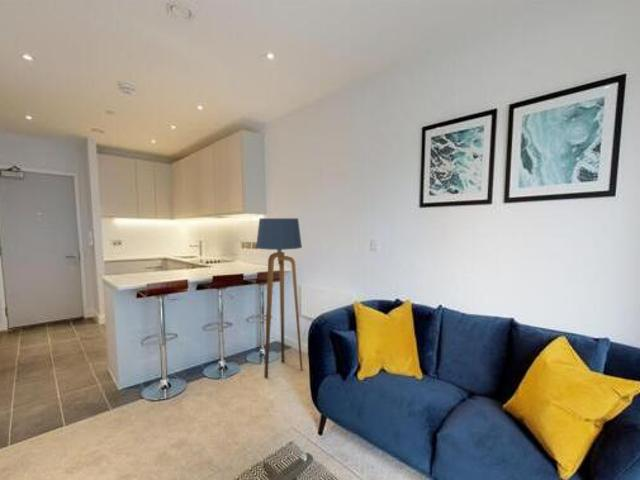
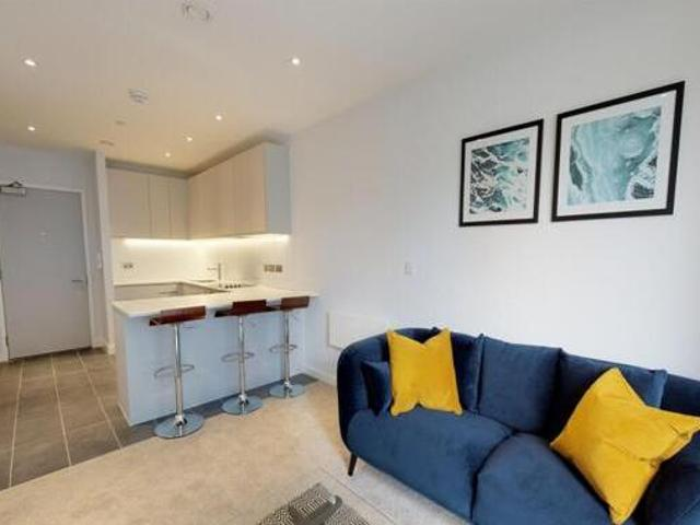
- floor lamp [255,217,303,379]
